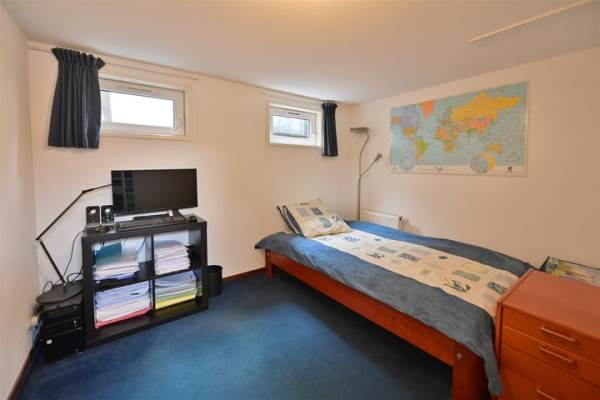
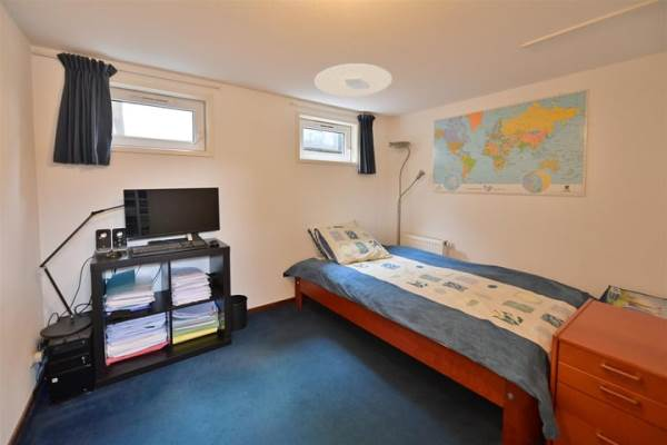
+ ceiling light [313,62,394,98]
